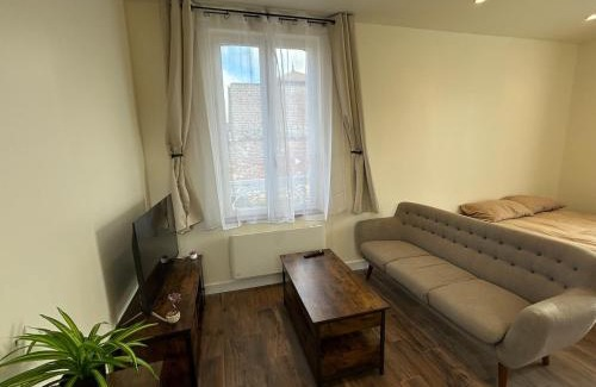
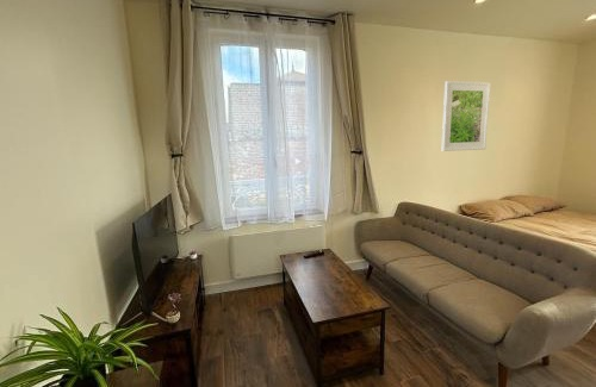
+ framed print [441,80,491,152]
